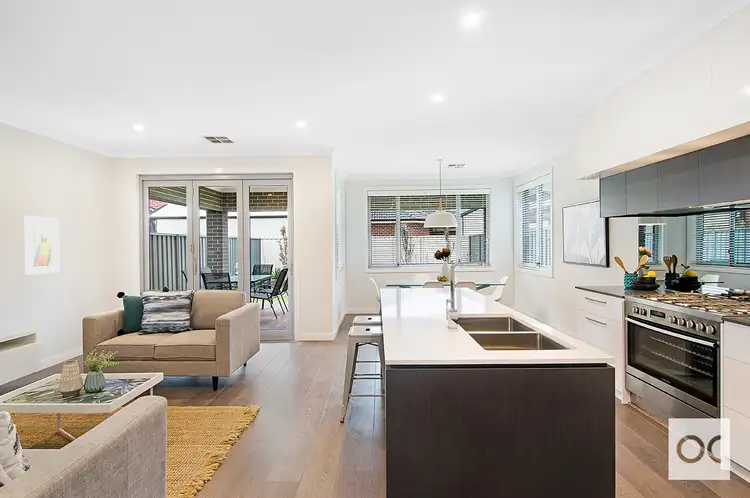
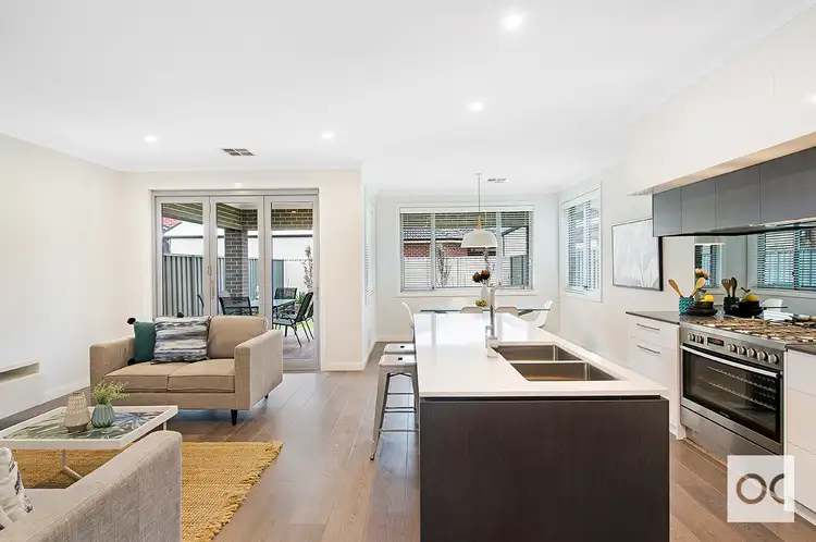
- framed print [24,215,60,276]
